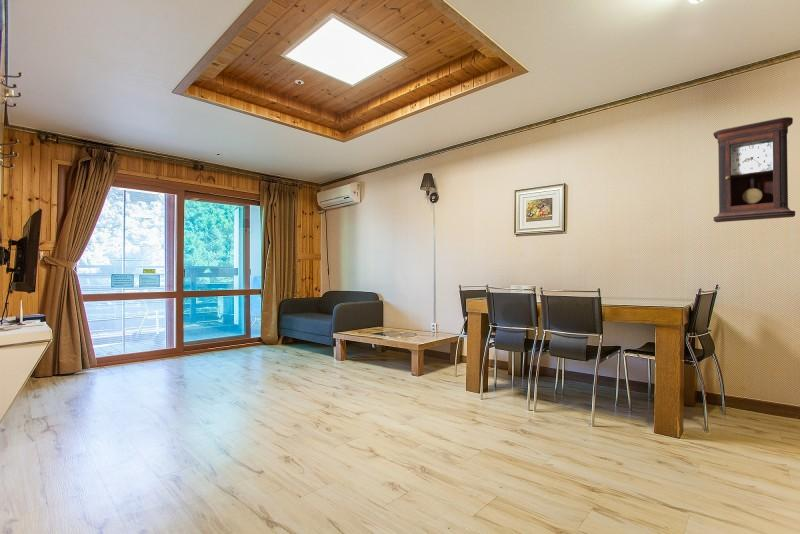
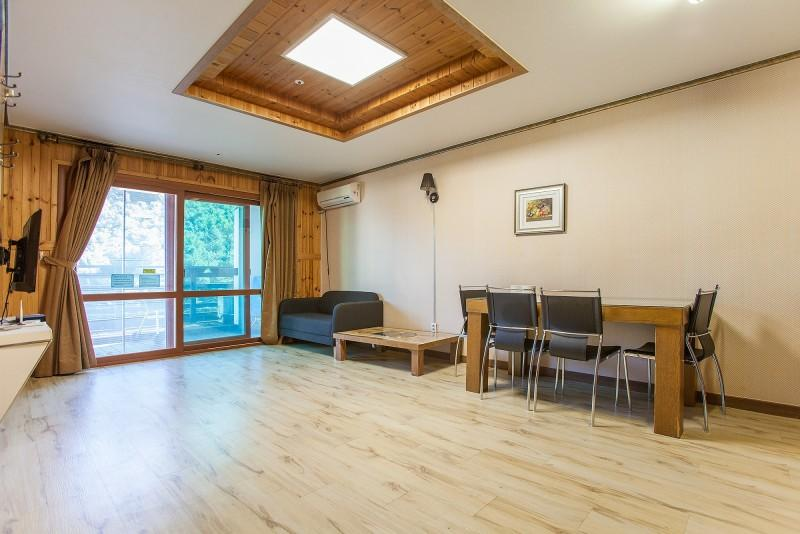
- pendulum clock [712,116,796,223]
